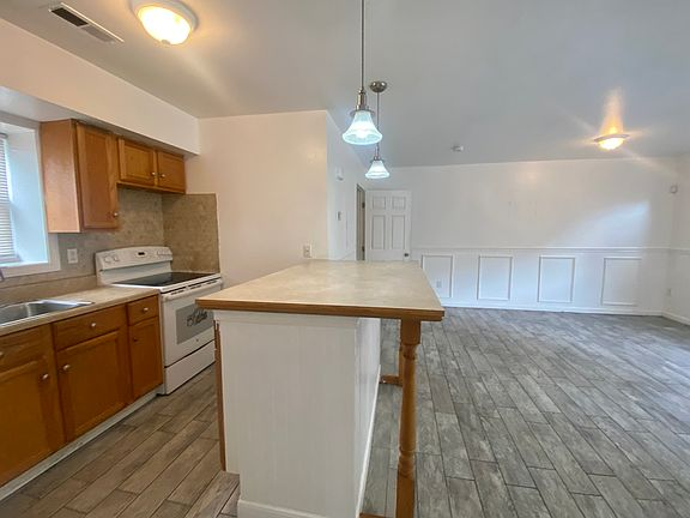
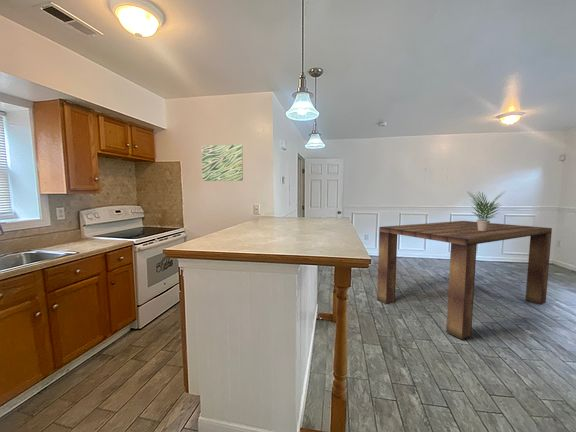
+ dining table [376,220,553,340]
+ potted plant [466,190,507,231]
+ wall art [201,144,244,182]
